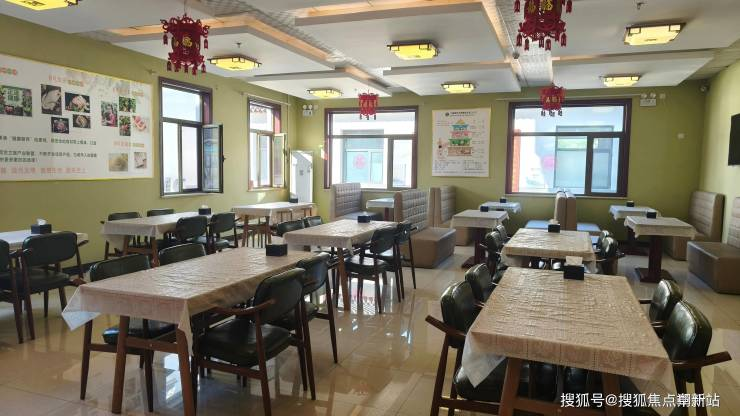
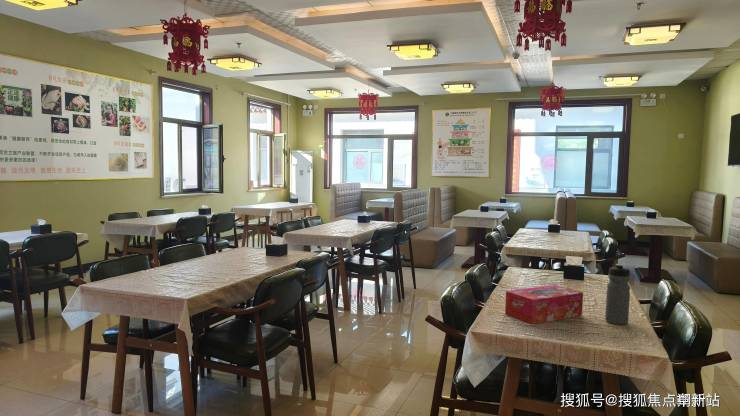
+ tissue box [504,284,584,325]
+ water bottle [604,263,631,326]
